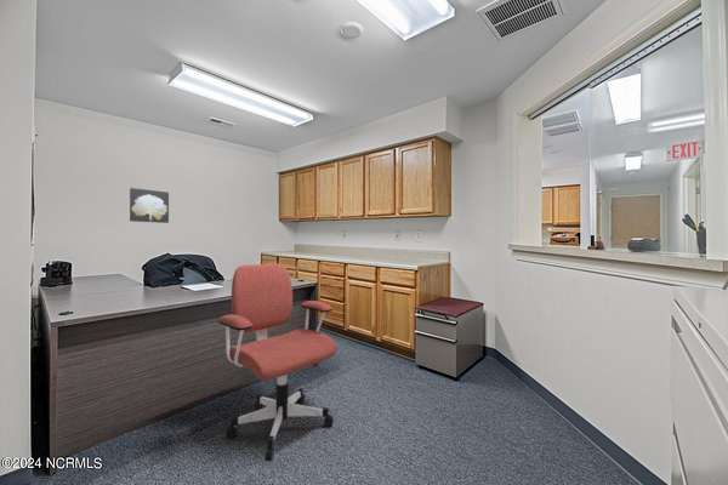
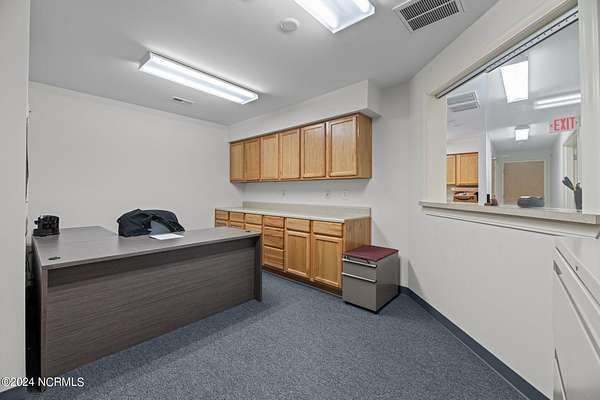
- wall art [129,187,170,224]
- office chair [217,263,339,462]
